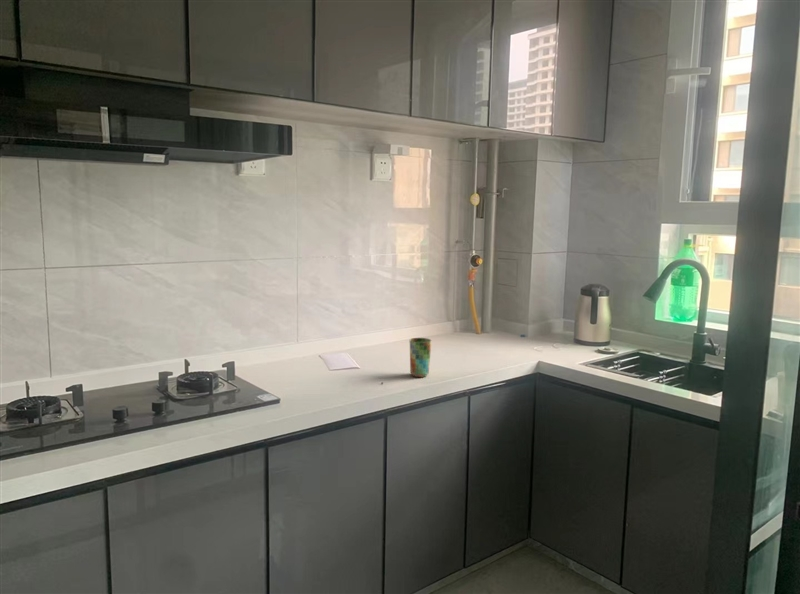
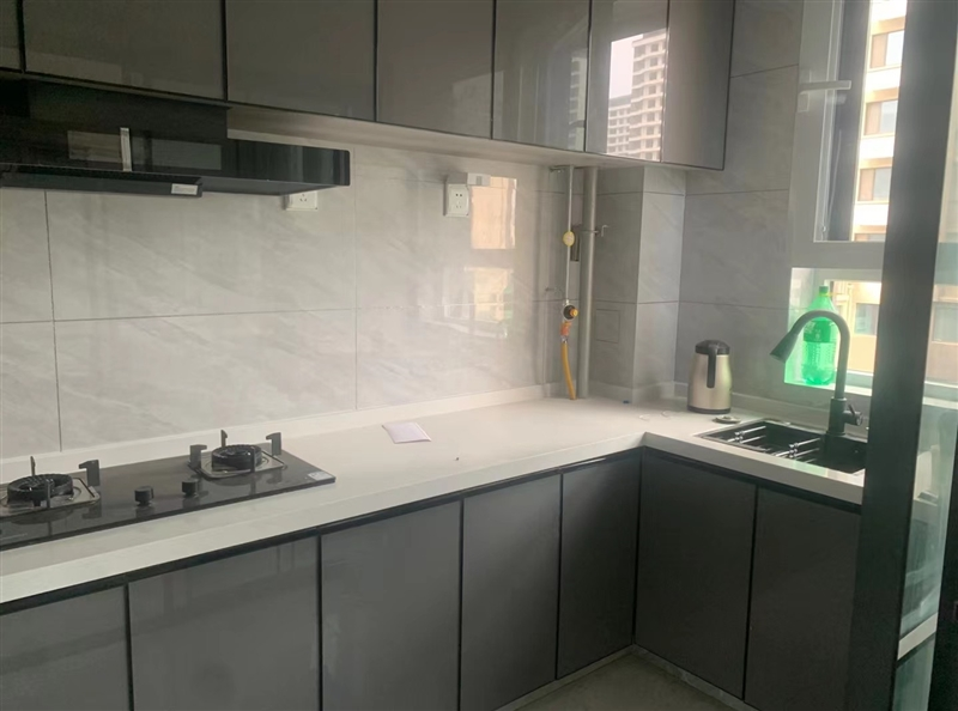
- cup [409,337,432,378]
